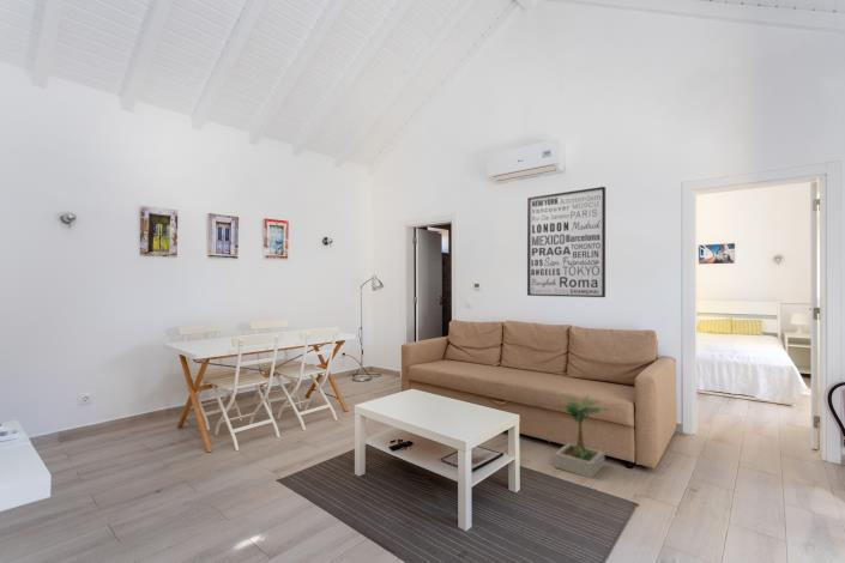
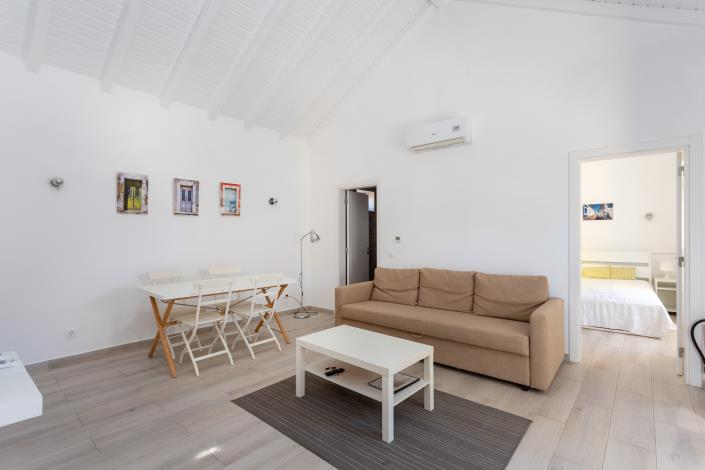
- potted plant [553,393,610,479]
- wall art [526,186,606,298]
